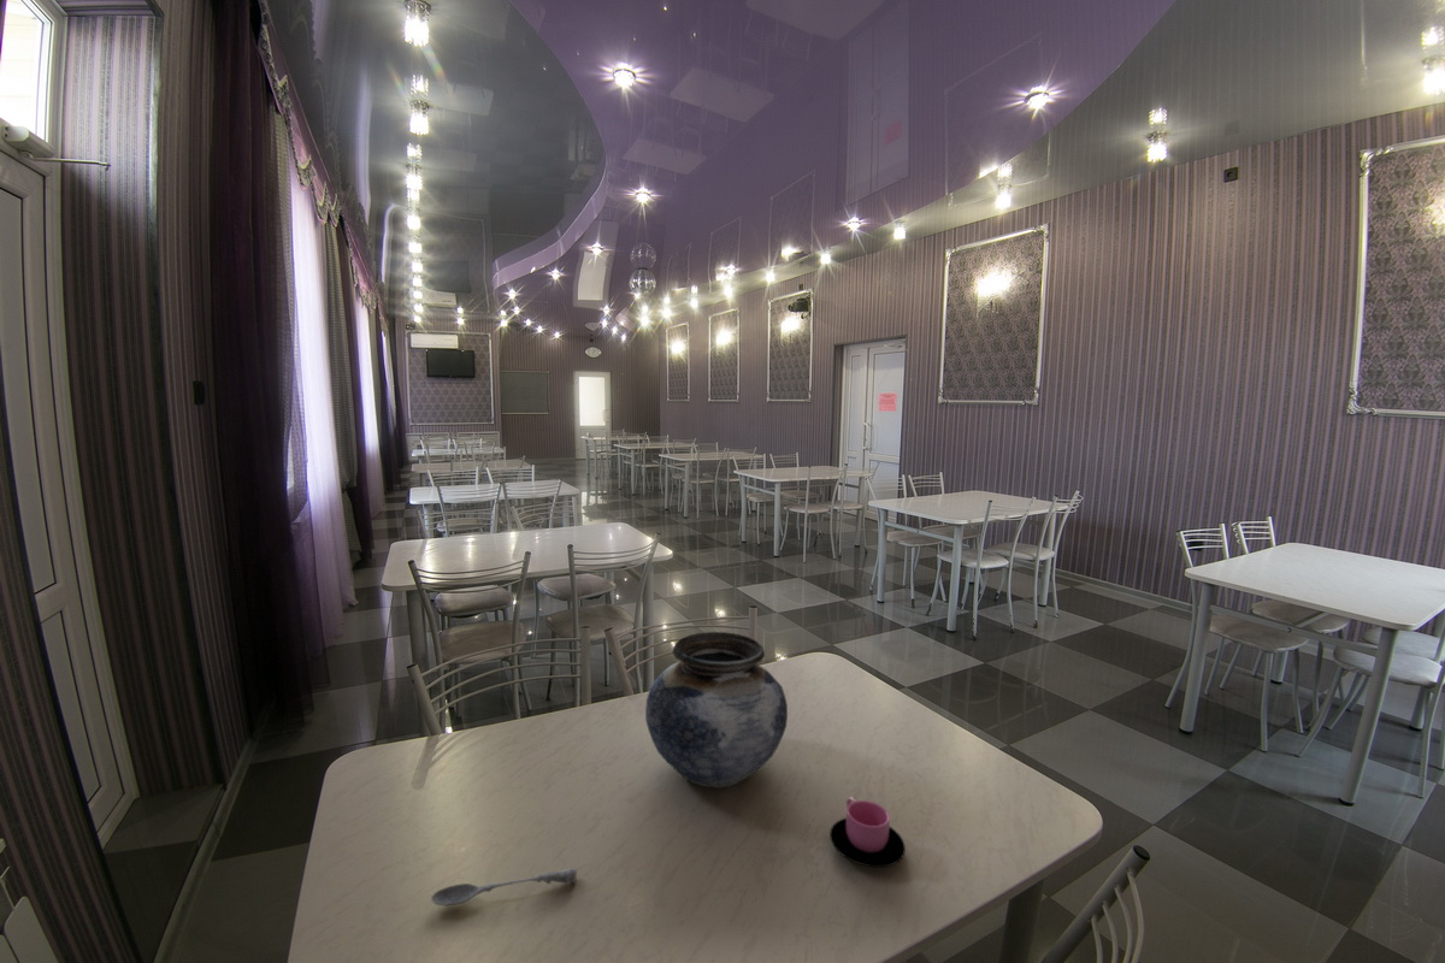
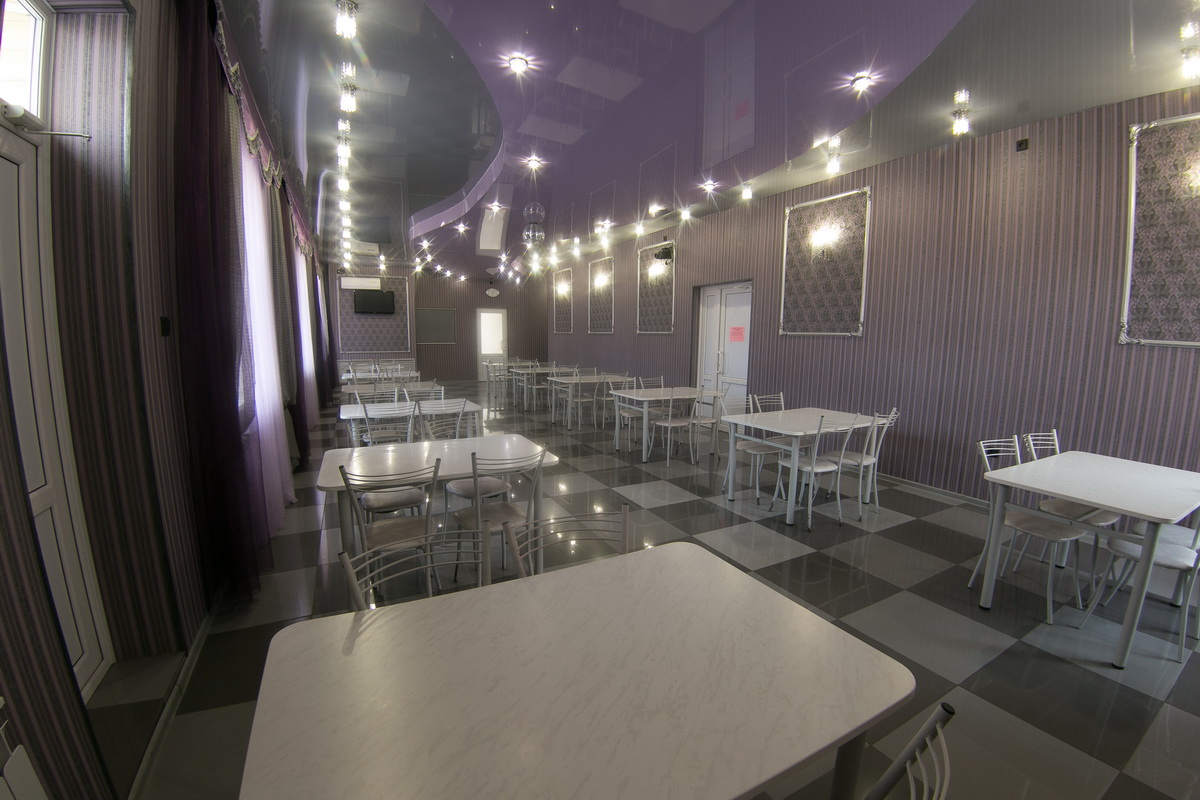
- vase [644,631,789,790]
- cup [828,796,907,868]
- soupspoon [430,867,578,906]
